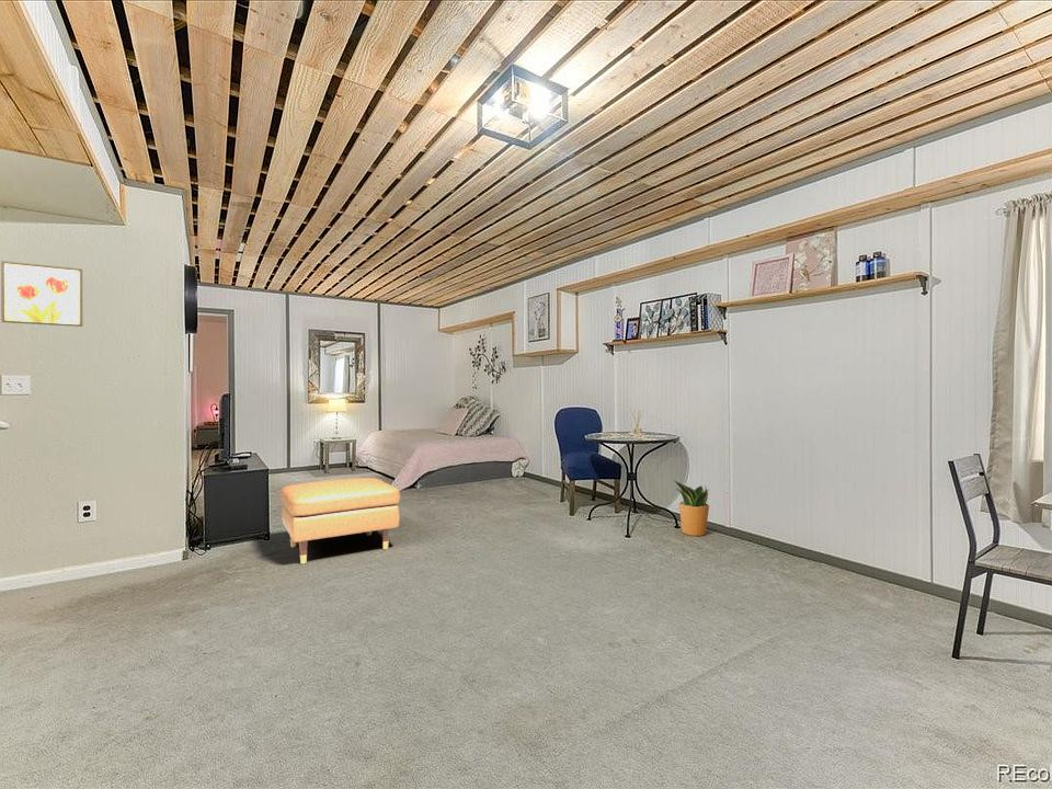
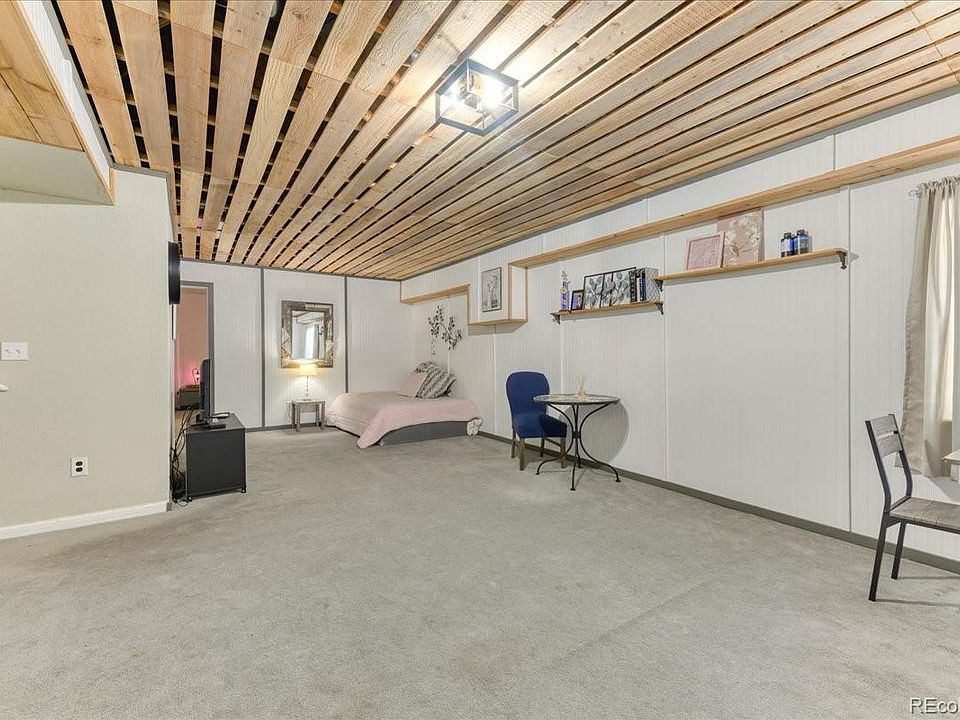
- wall art [0,260,83,328]
- ottoman [278,477,401,565]
- potted plant [672,479,710,537]
